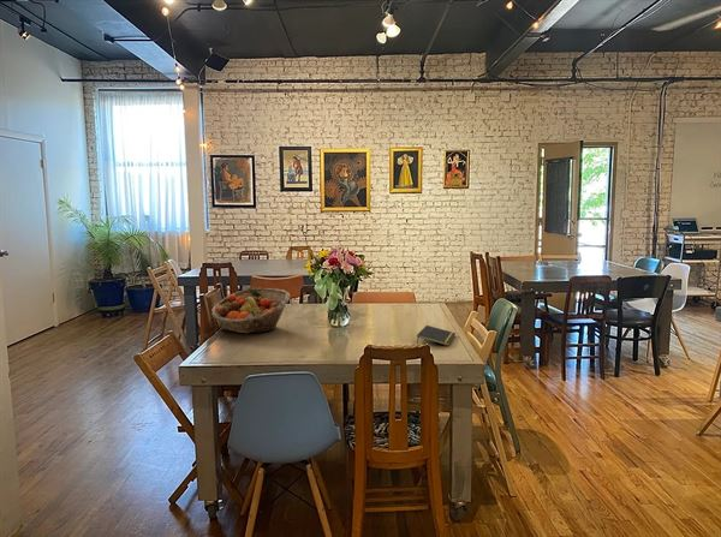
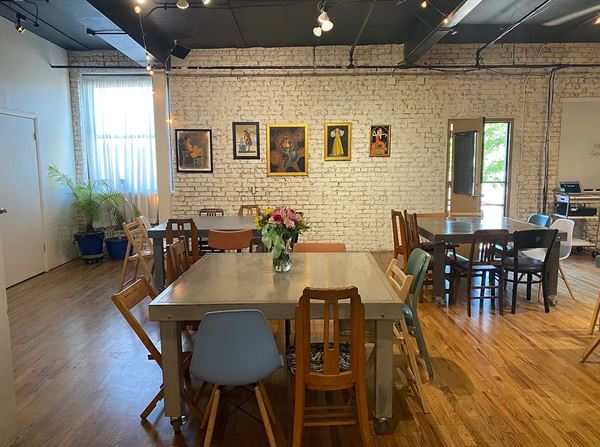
- notepad [416,324,457,347]
- fruit basket [210,287,291,334]
